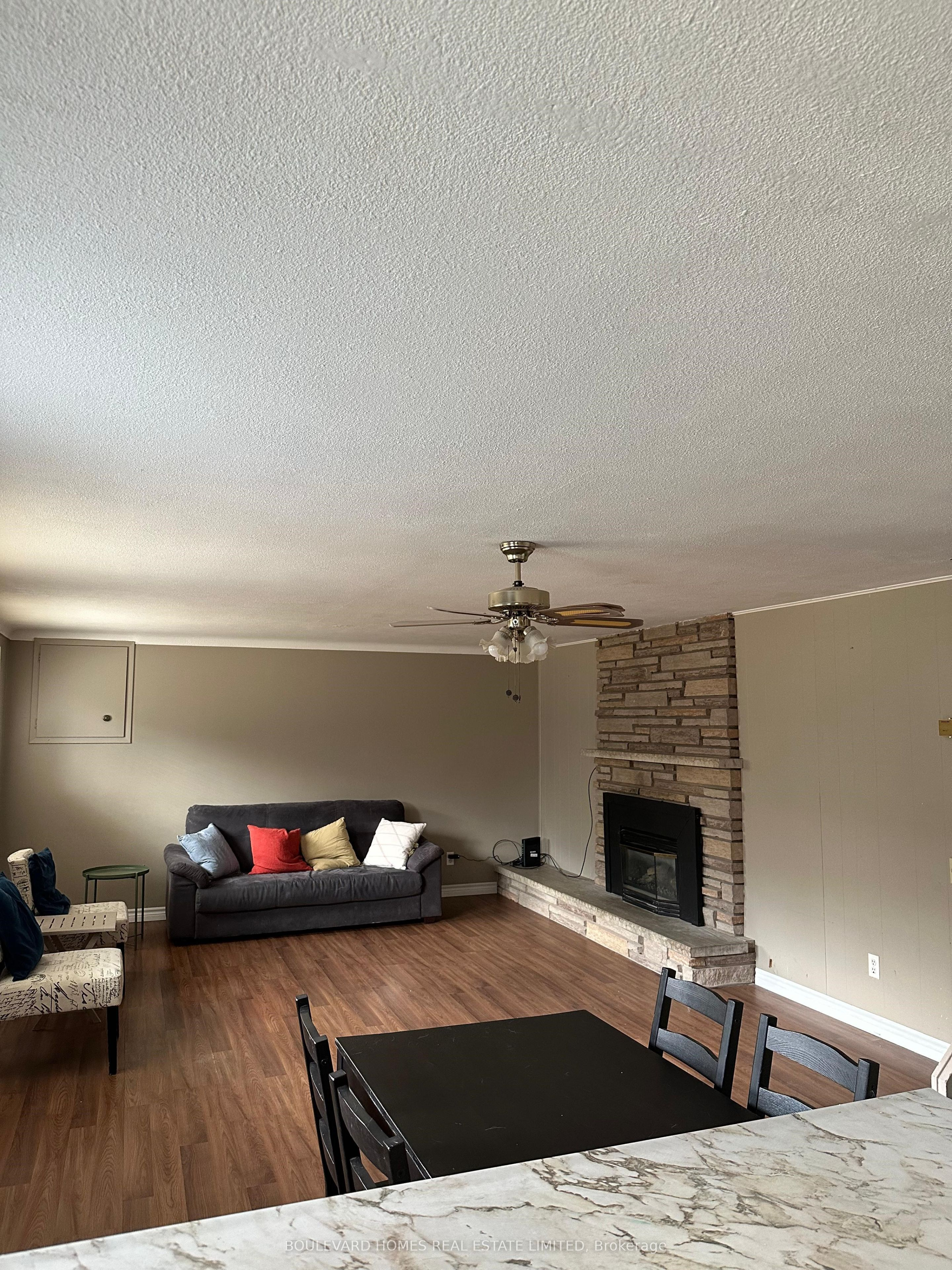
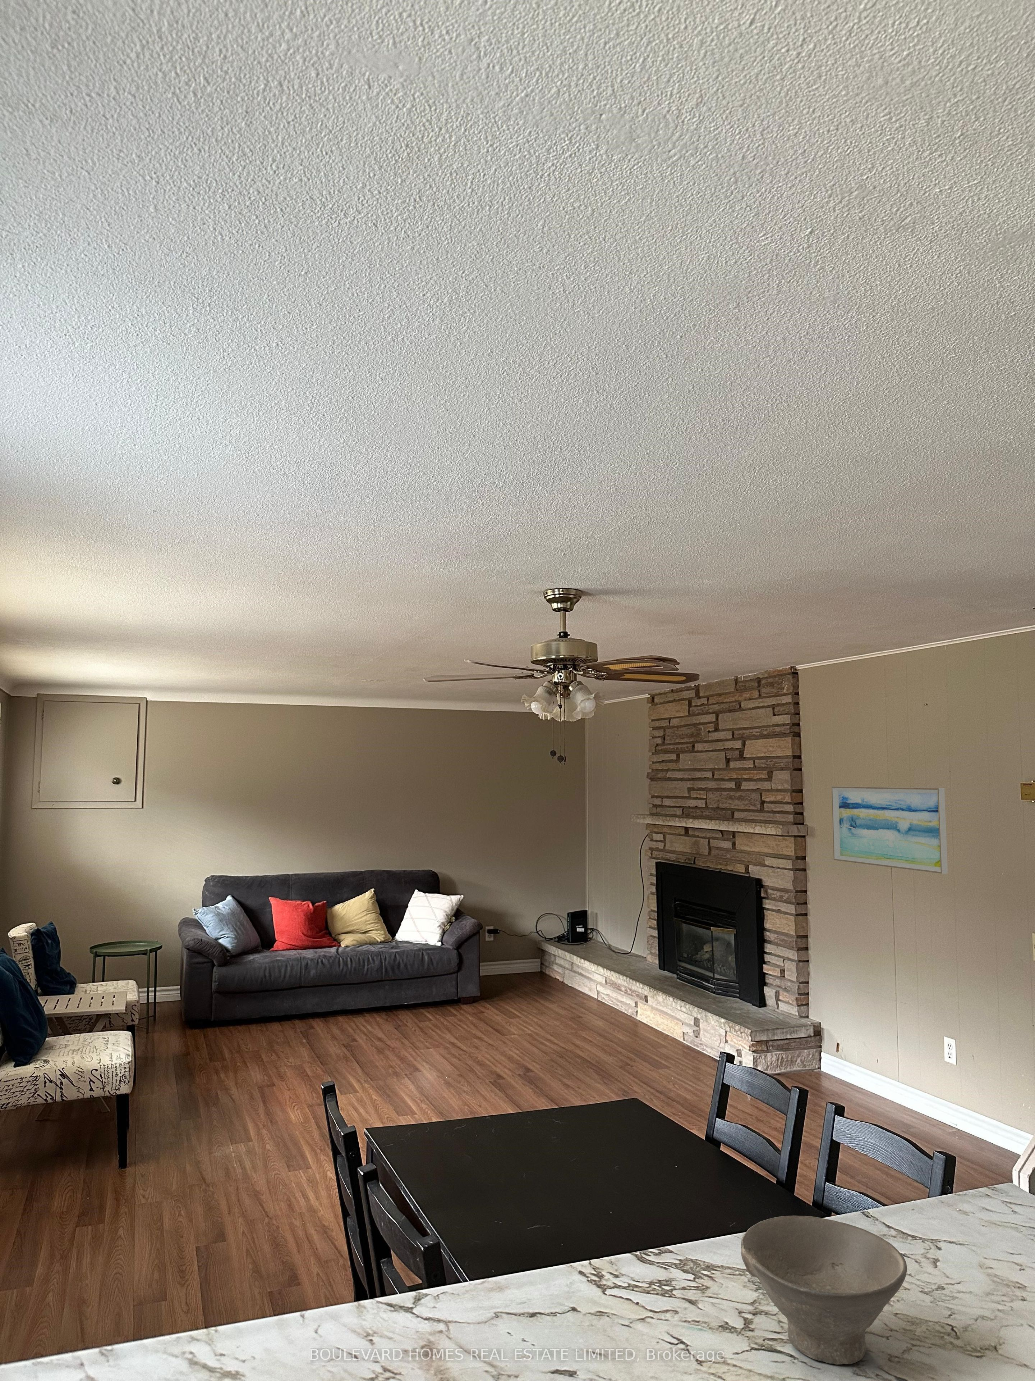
+ wall art [832,786,948,874]
+ bowl [740,1216,908,1365]
